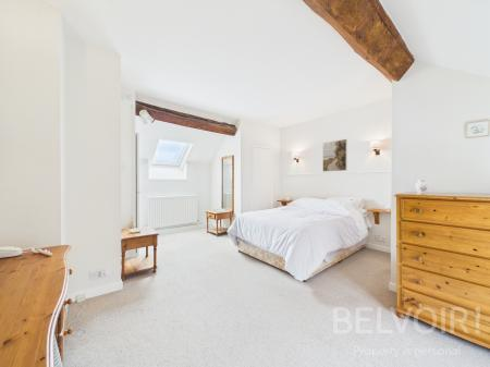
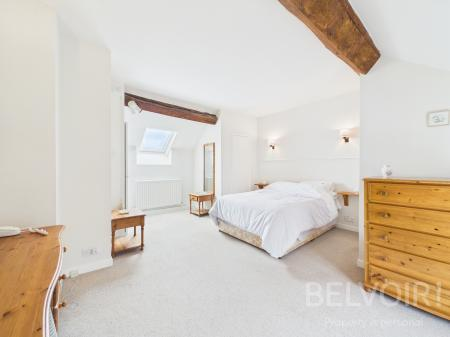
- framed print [322,138,348,173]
